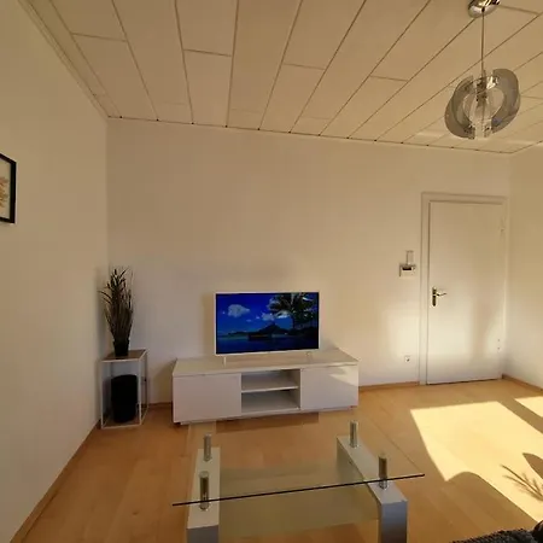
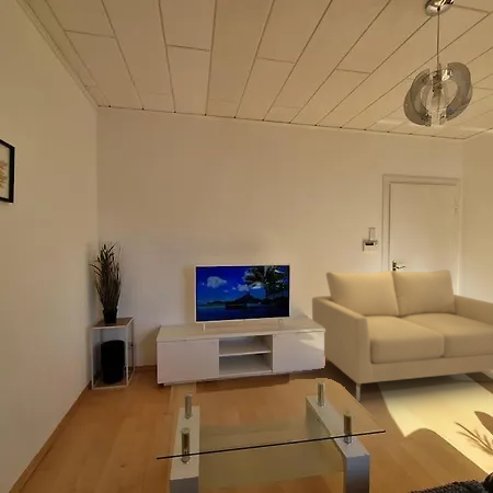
+ sofa [311,268,493,403]
